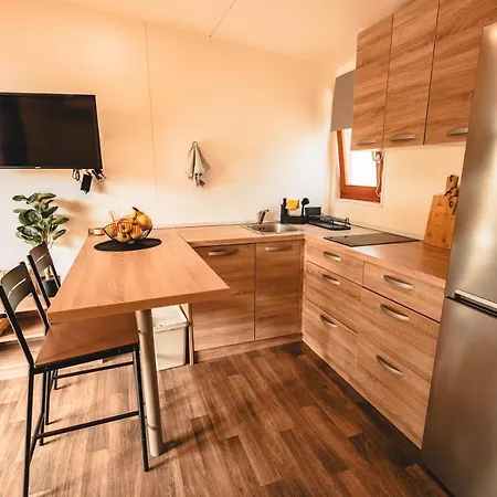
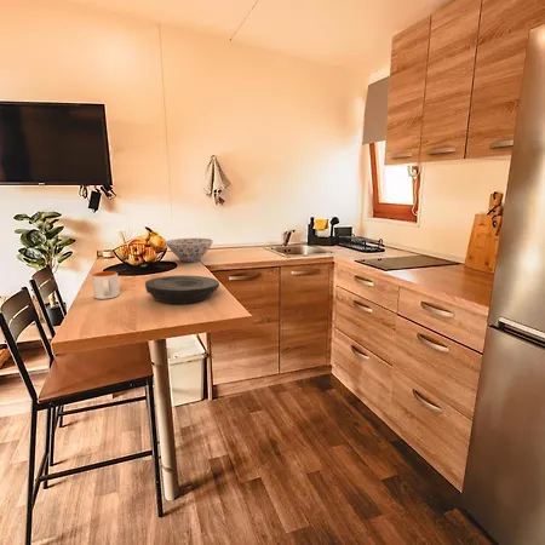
+ mug [91,270,120,300]
+ plate [144,274,220,305]
+ bowl [165,237,214,264]
